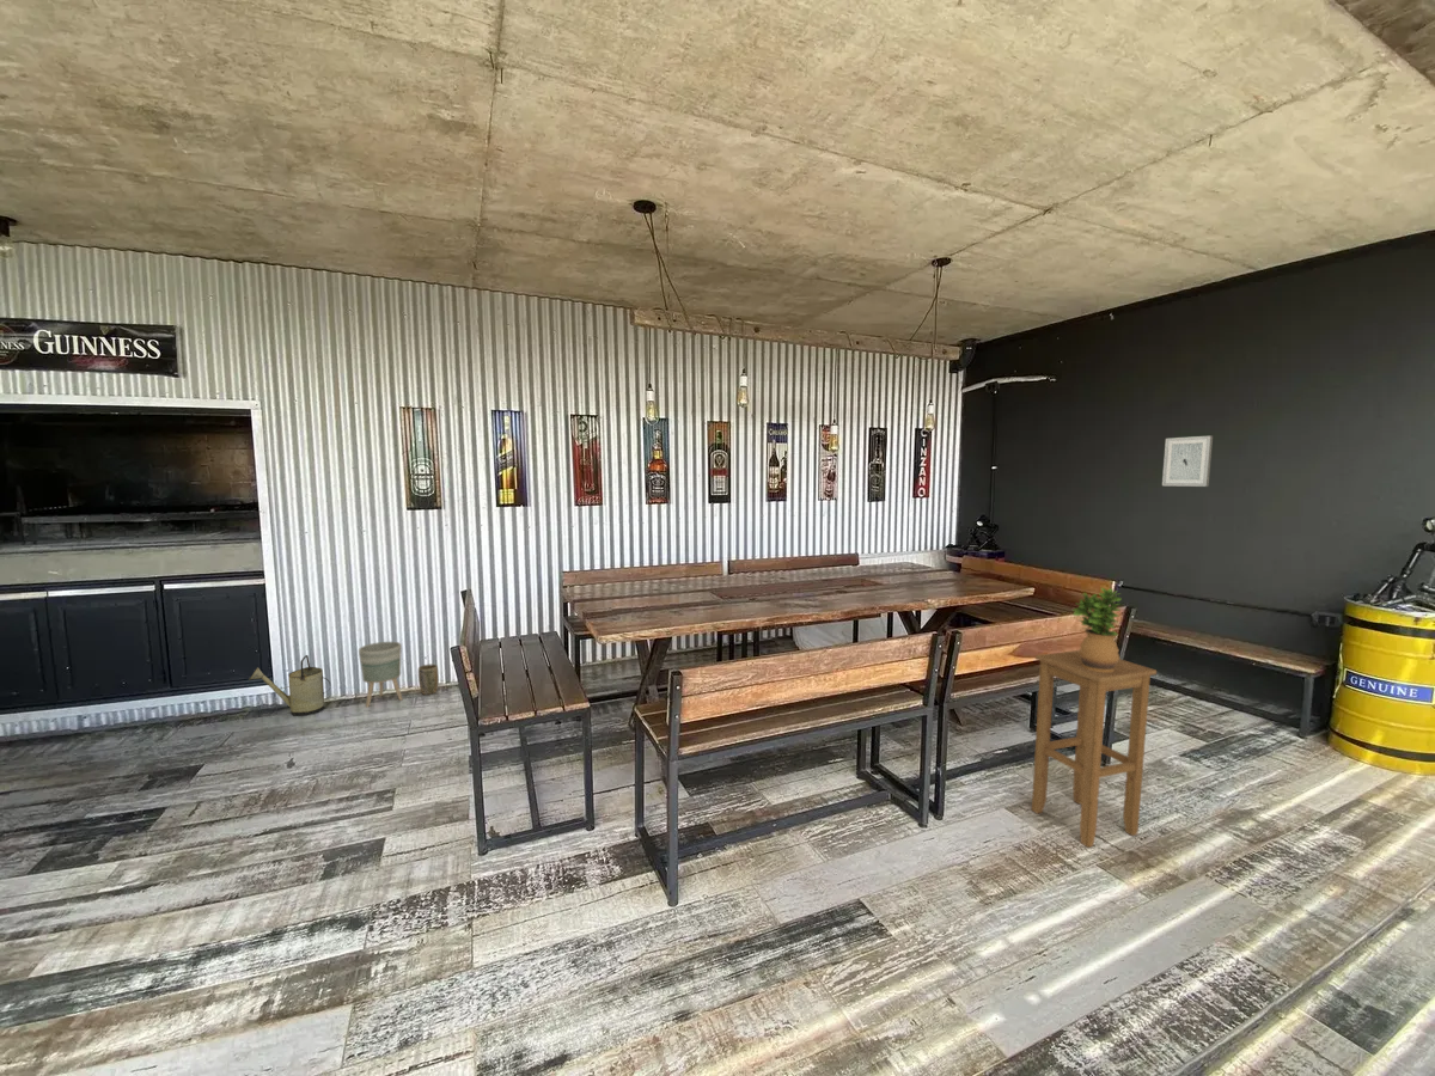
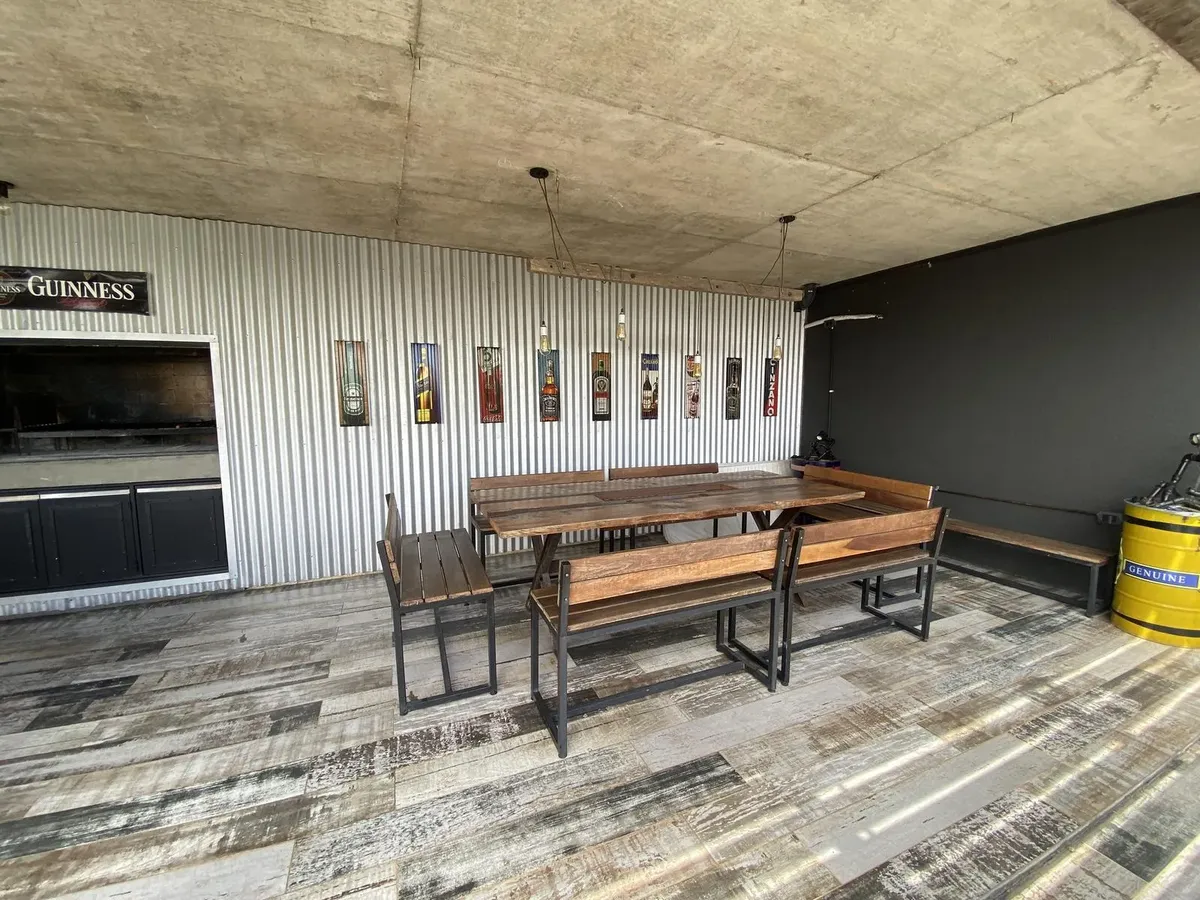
- plant pot [417,664,440,696]
- planter [358,641,403,708]
- wall art [1161,435,1214,488]
- potted plant [1071,587,1123,672]
- stool [1031,649,1158,849]
- watering can [248,654,331,717]
